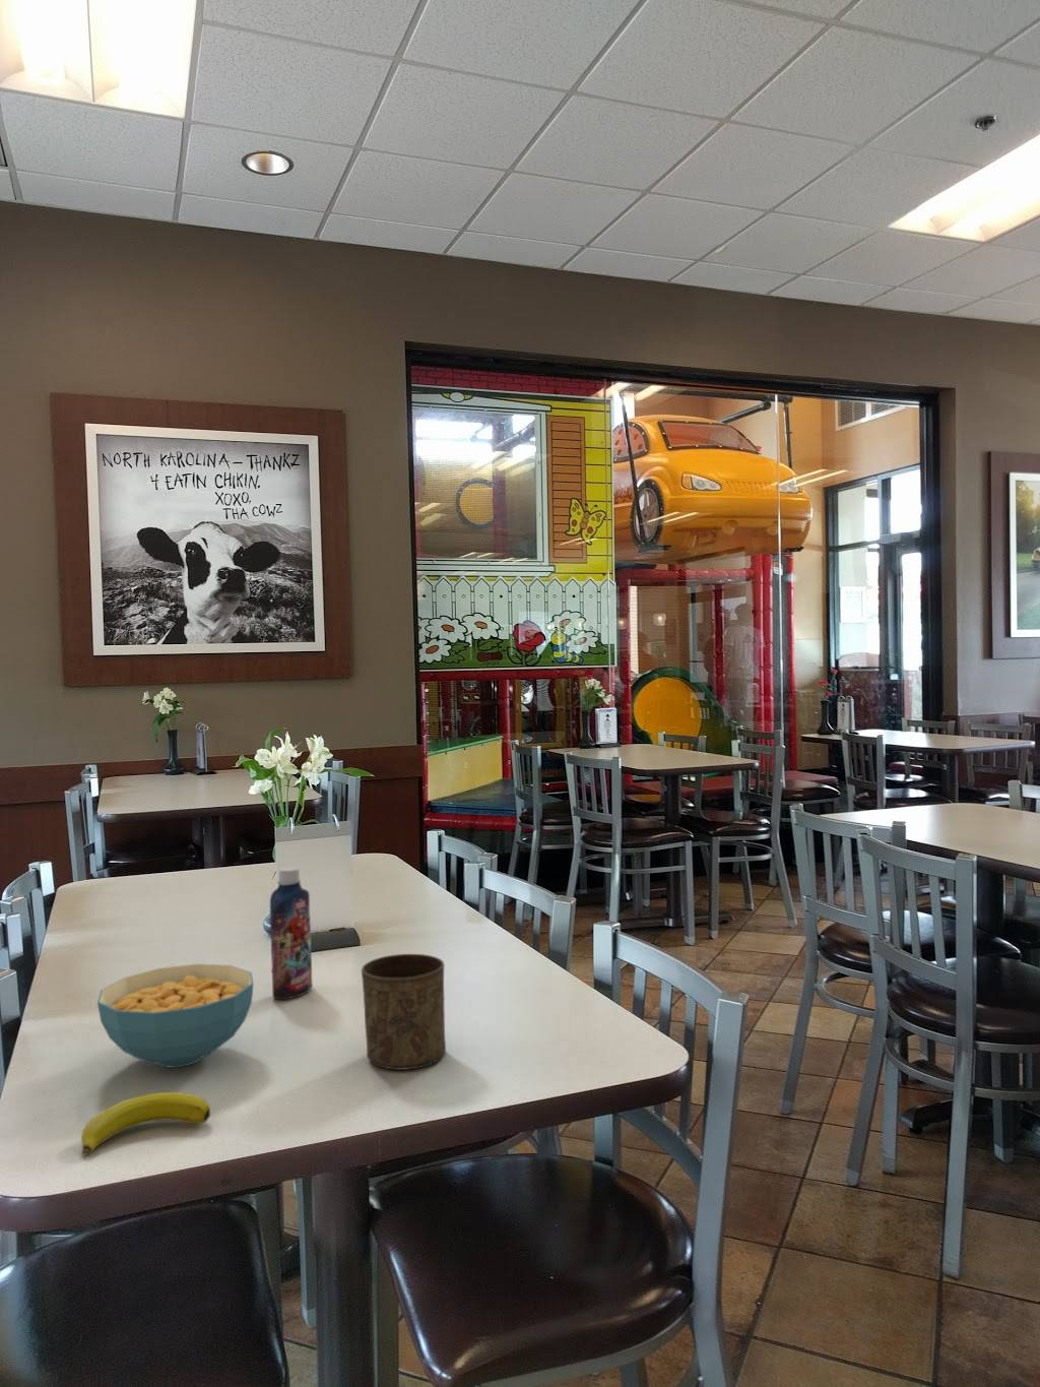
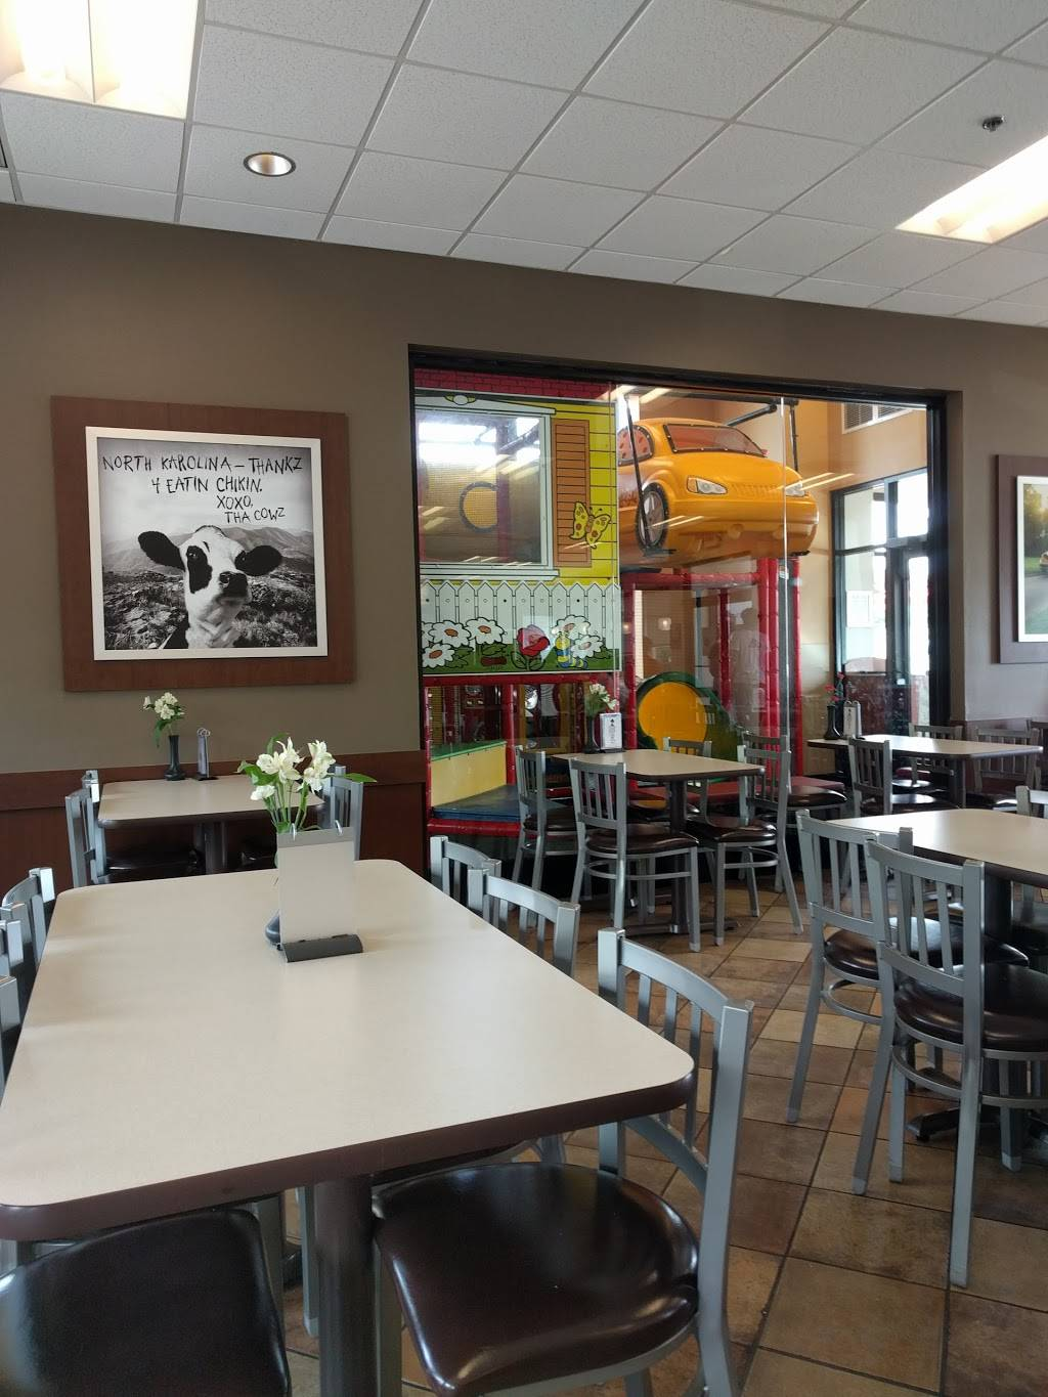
- cereal bowl [96,963,255,1069]
- bottle [269,866,314,1001]
- cup [361,953,447,1071]
- banana [80,1091,211,1156]
